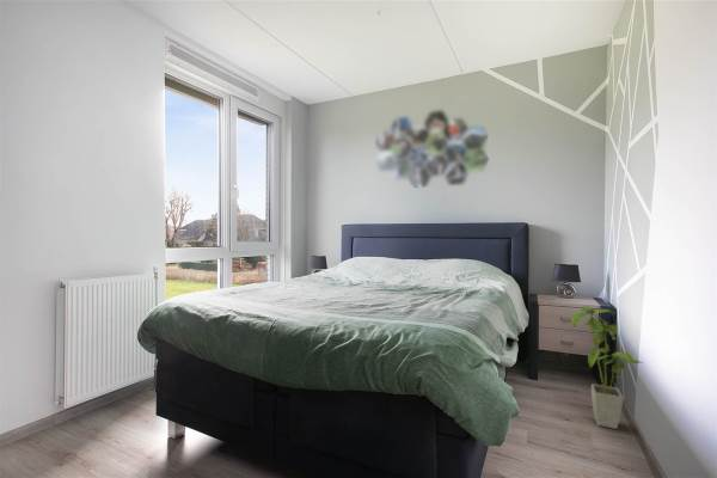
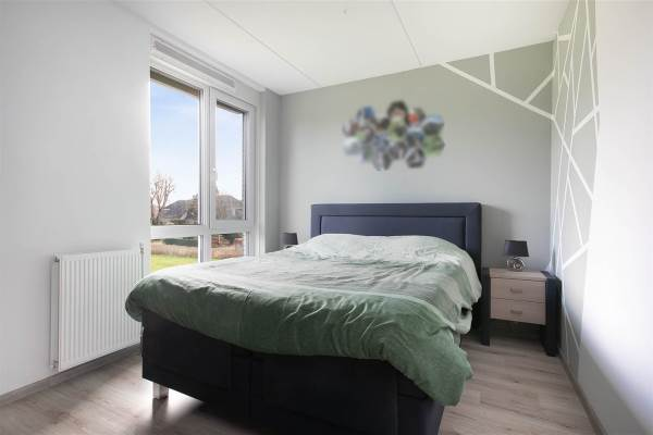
- house plant [570,306,644,430]
